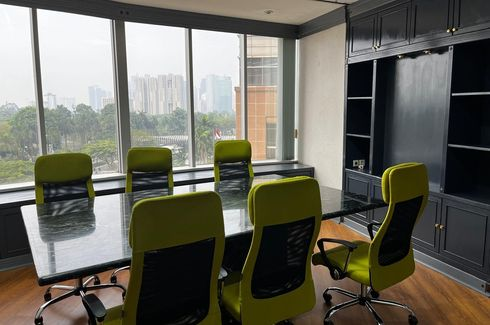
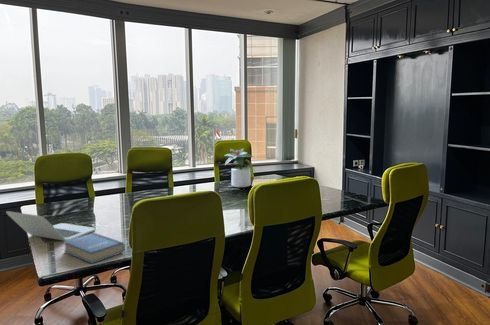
+ laptop [5,210,96,242]
+ potted plant [224,147,257,188]
+ hardback book [62,232,126,265]
